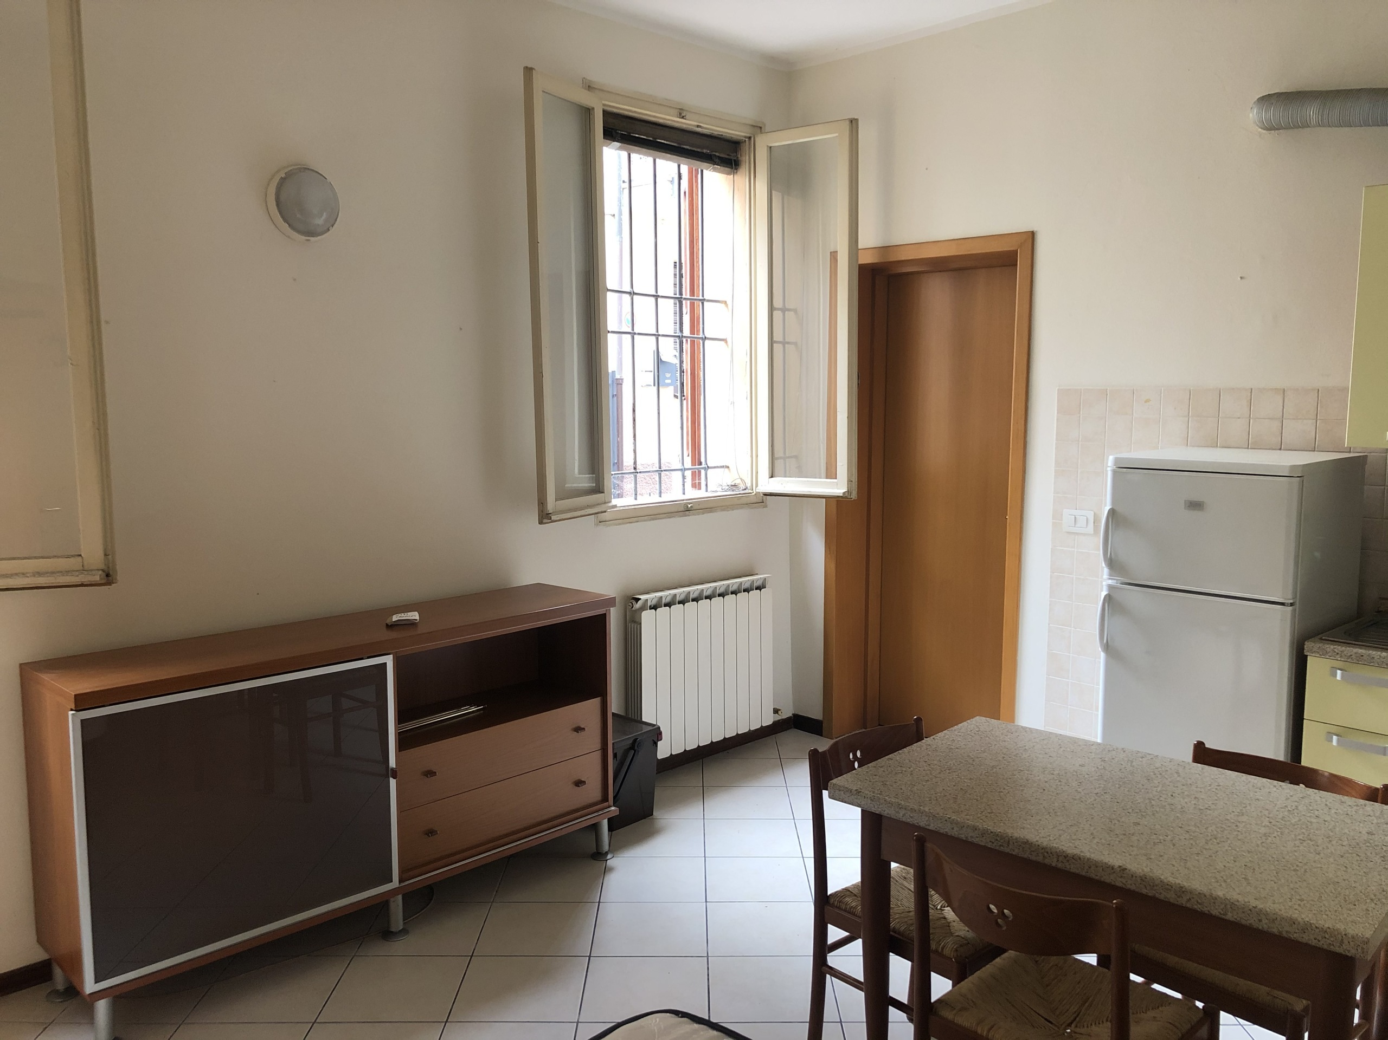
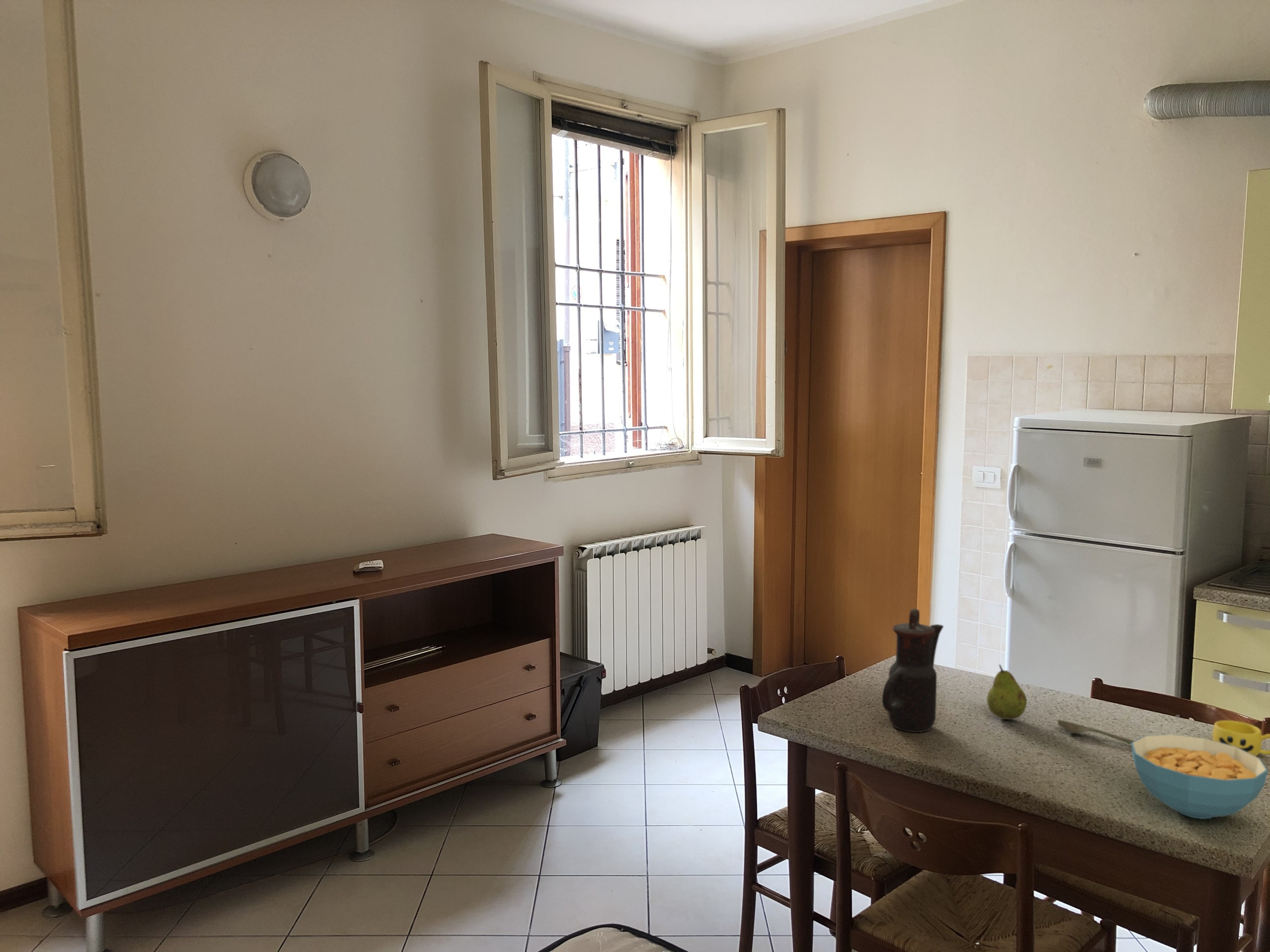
+ spoon [1057,719,1135,745]
+ cereal bowl [1131,734,1269,820]
+ fruit [986,664,1027,720]
+ cup [1212,720,1270,757]
+ teapot [882,608,944,733]
